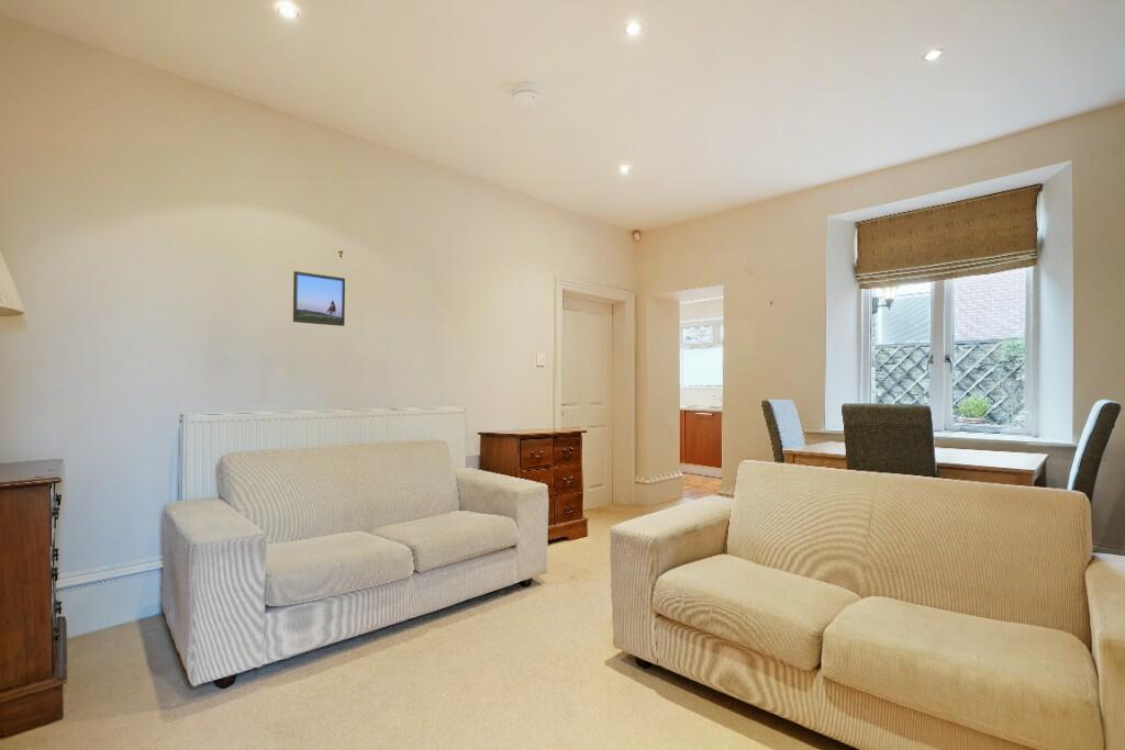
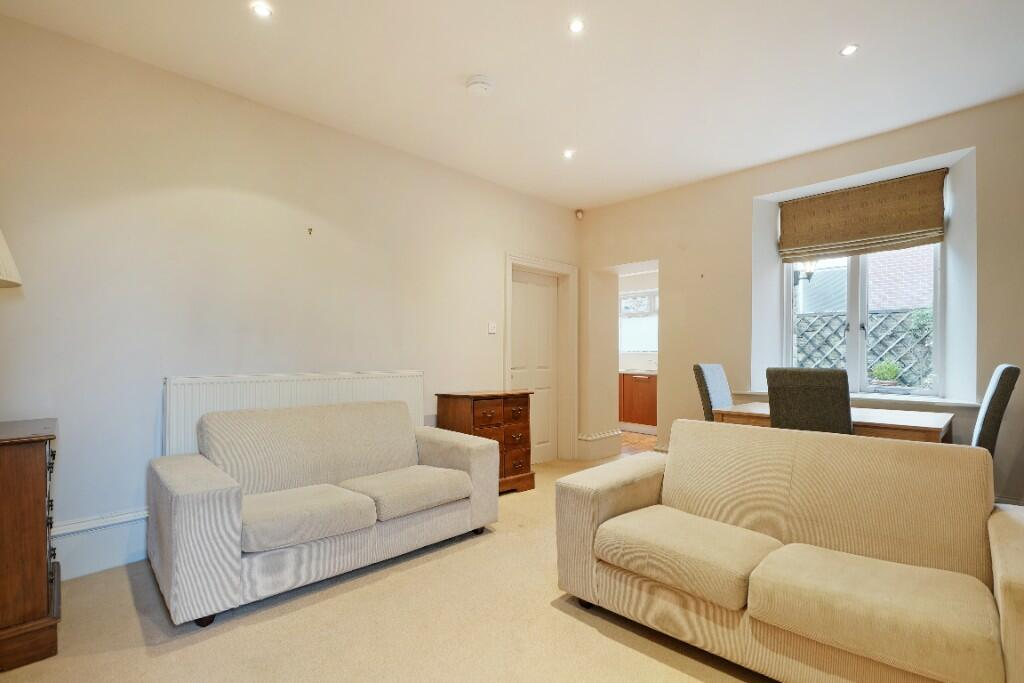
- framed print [292,270,346,327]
